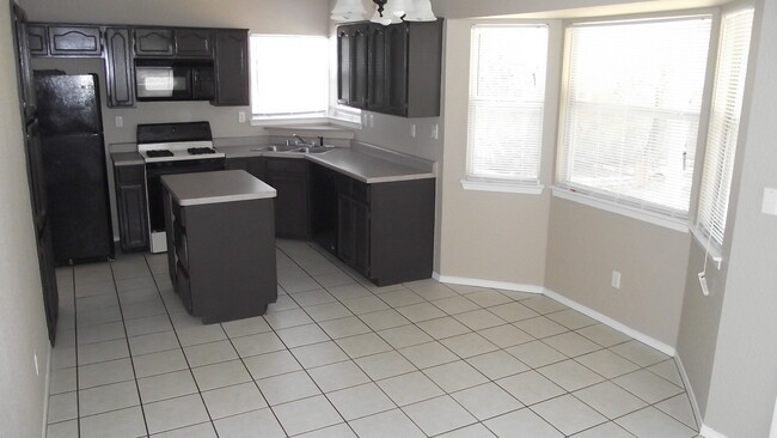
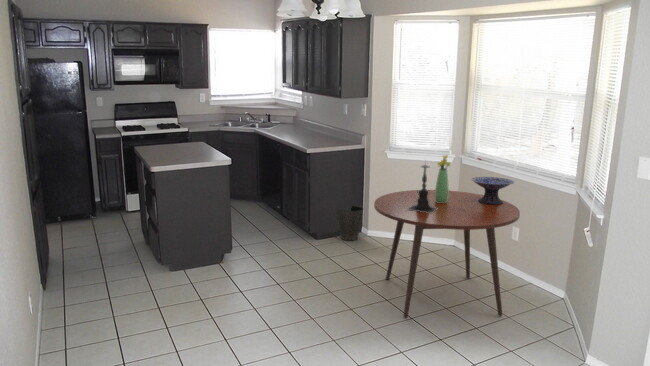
+ decorative bowl [470,176,515,204]
+ waste basket [335,205,364,241]
+ bouquet [434,154,452,203]
+ dining table [373,189,521,319]
+ candle holder [406,158,438,213]
